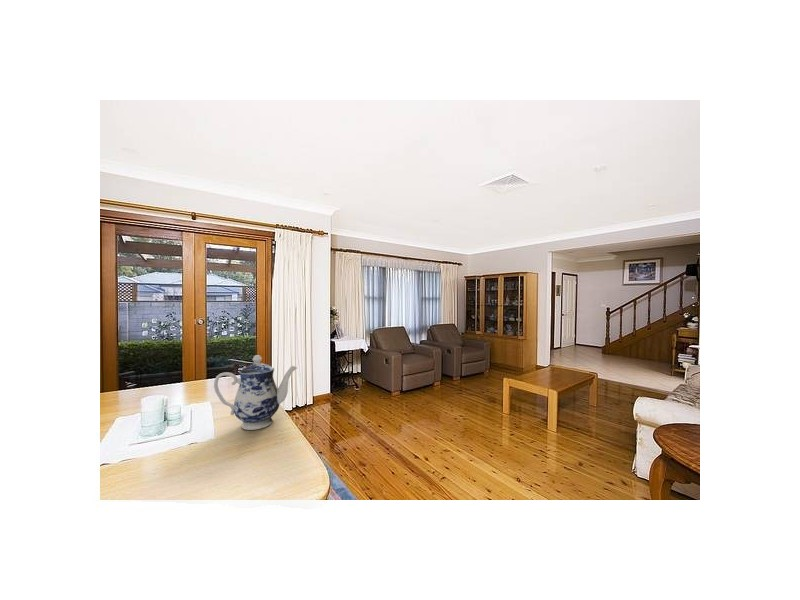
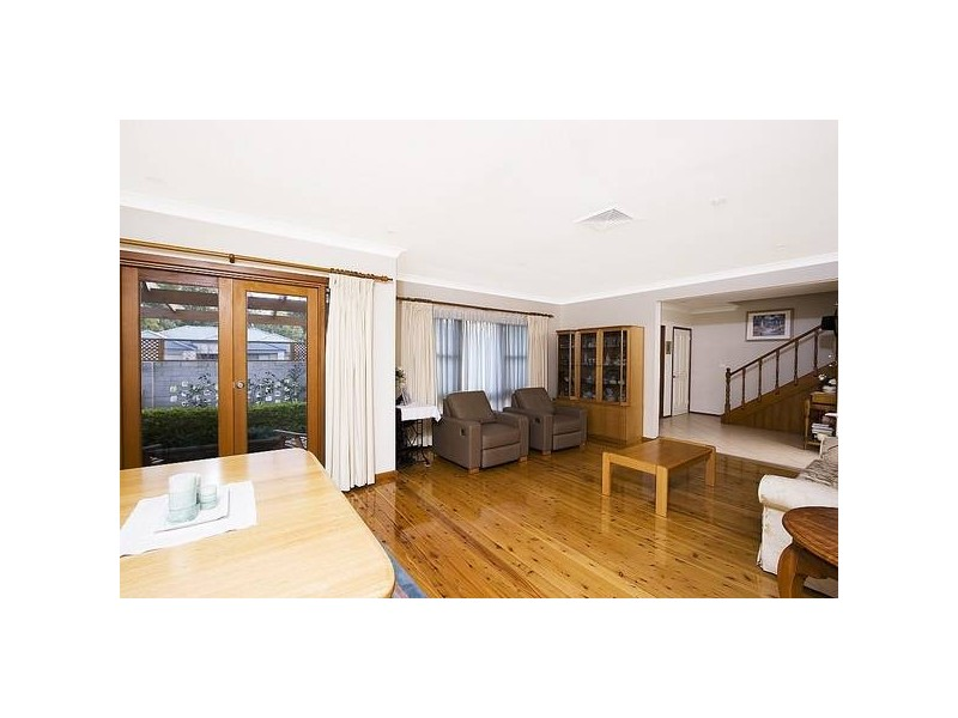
- teapot [213,354,298,431]
